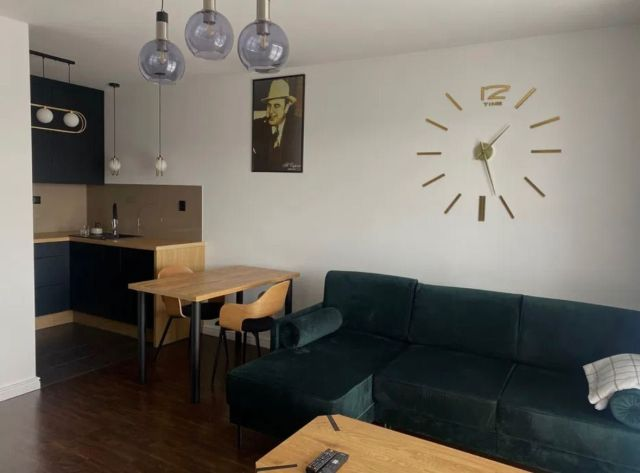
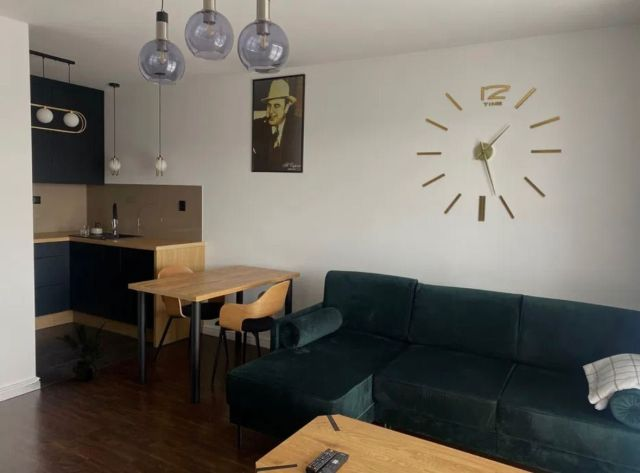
+ potted plant [54,323,117,383]
